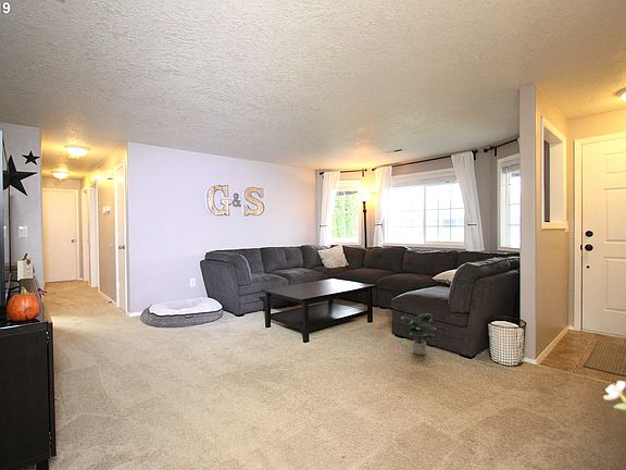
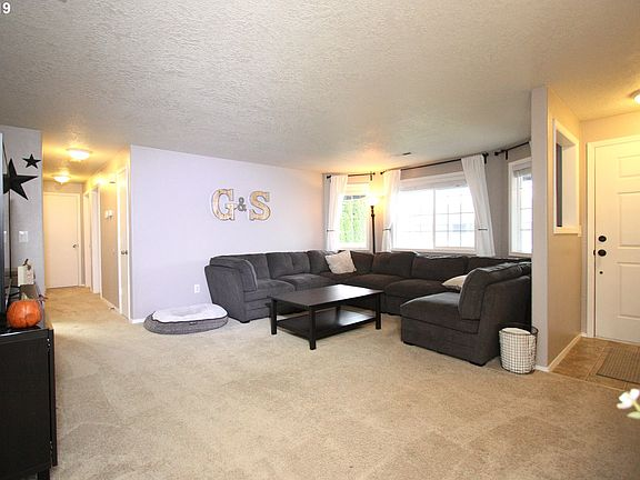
- potted plant [400,312,437,356]
